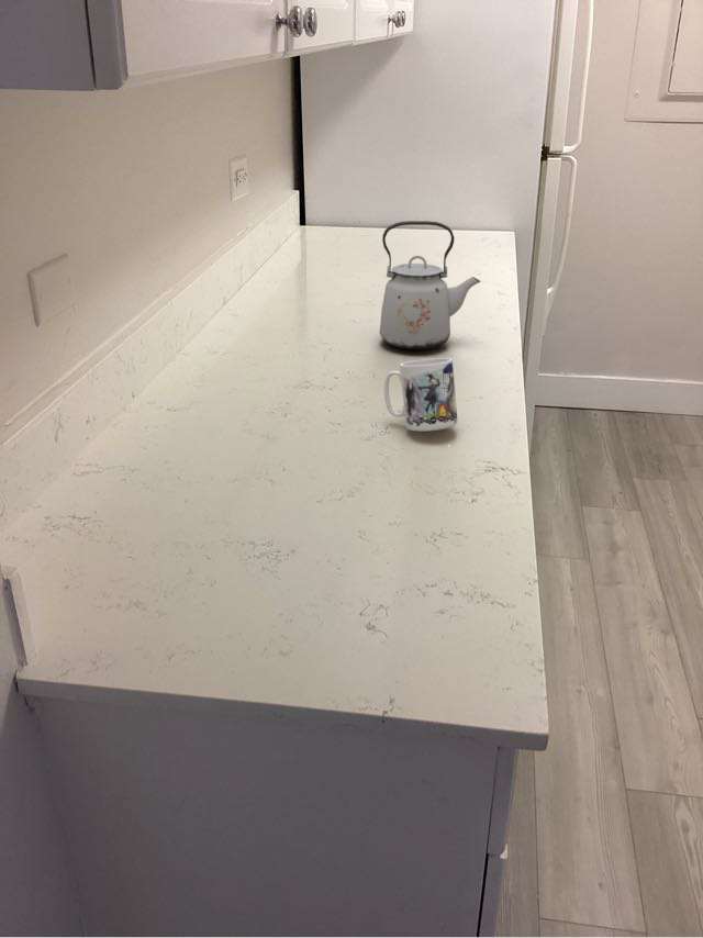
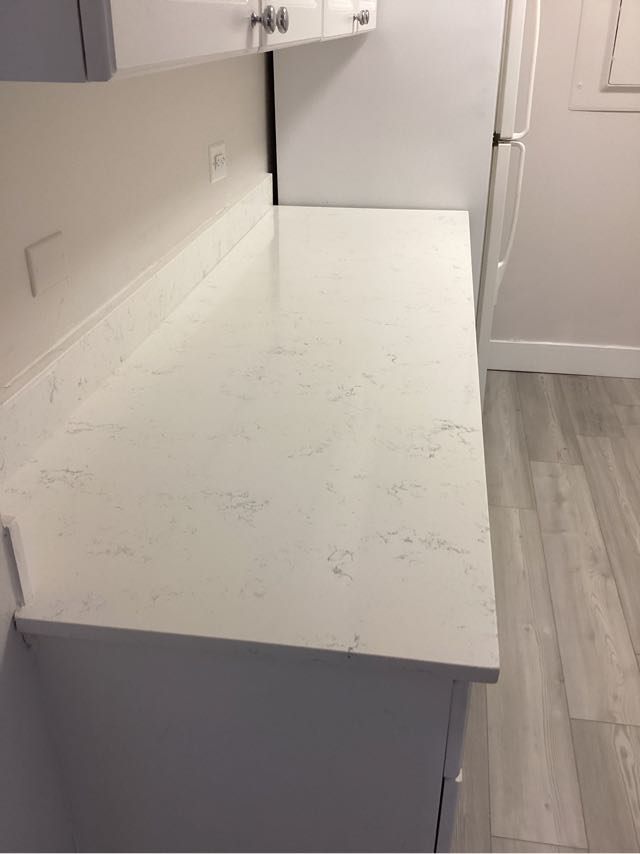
- kettle [379,220,482,350]
- mug [383,357,459,433]
